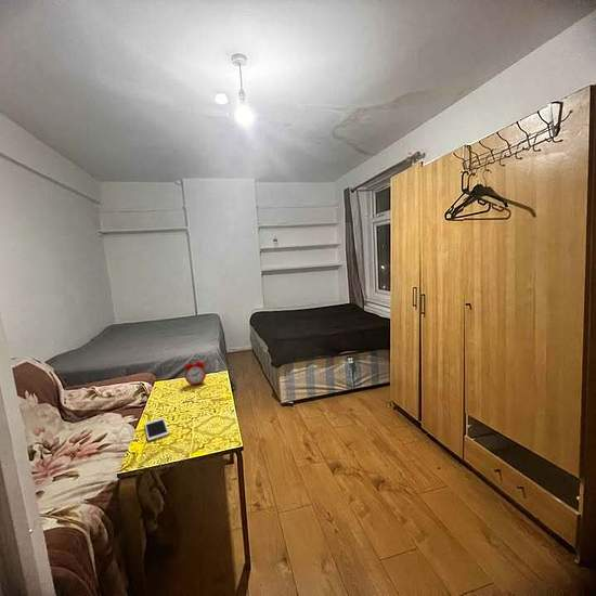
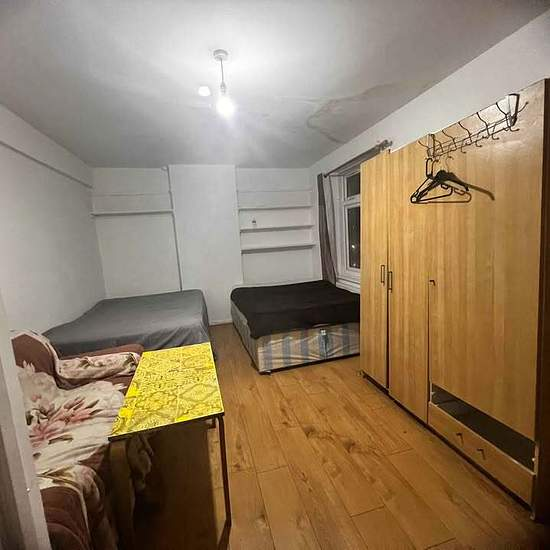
- cell phone [143,416,170,442]
- alarm clock [183,357,207,387]
